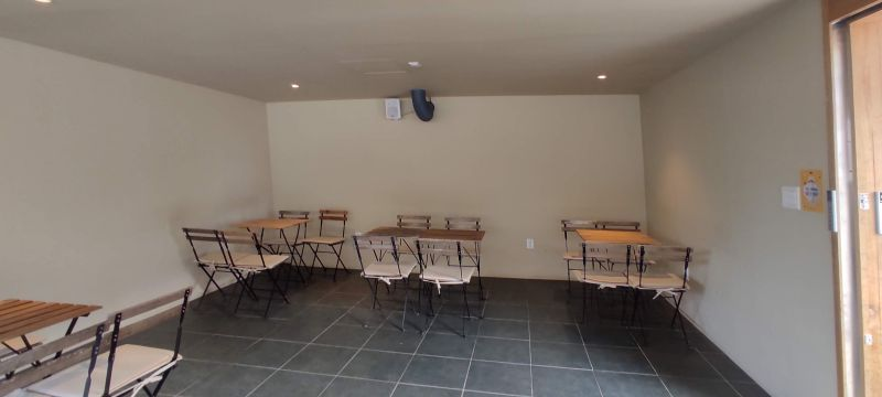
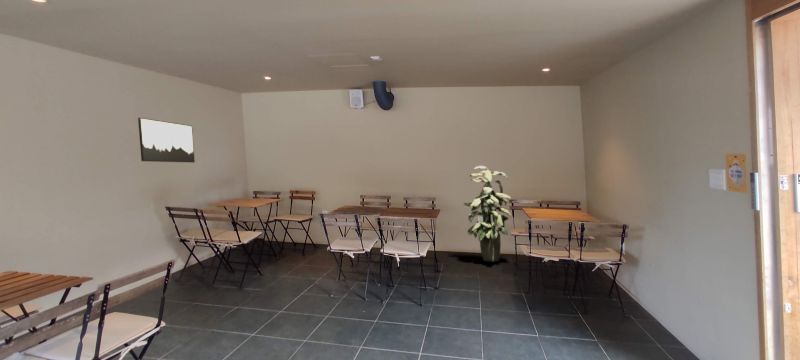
+ indoor plant [462,165,512,263]
+ wall art [137,117,196,163]
